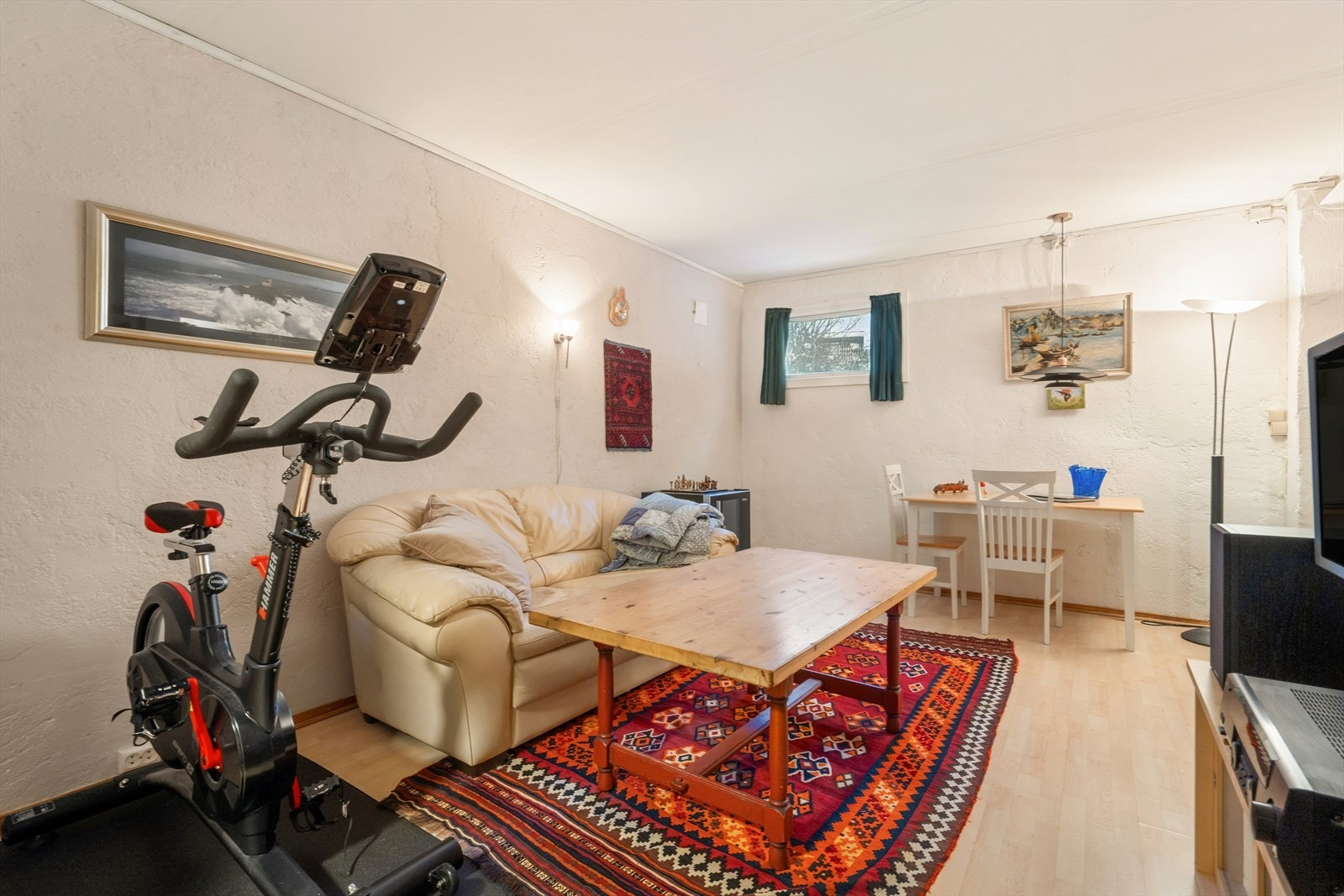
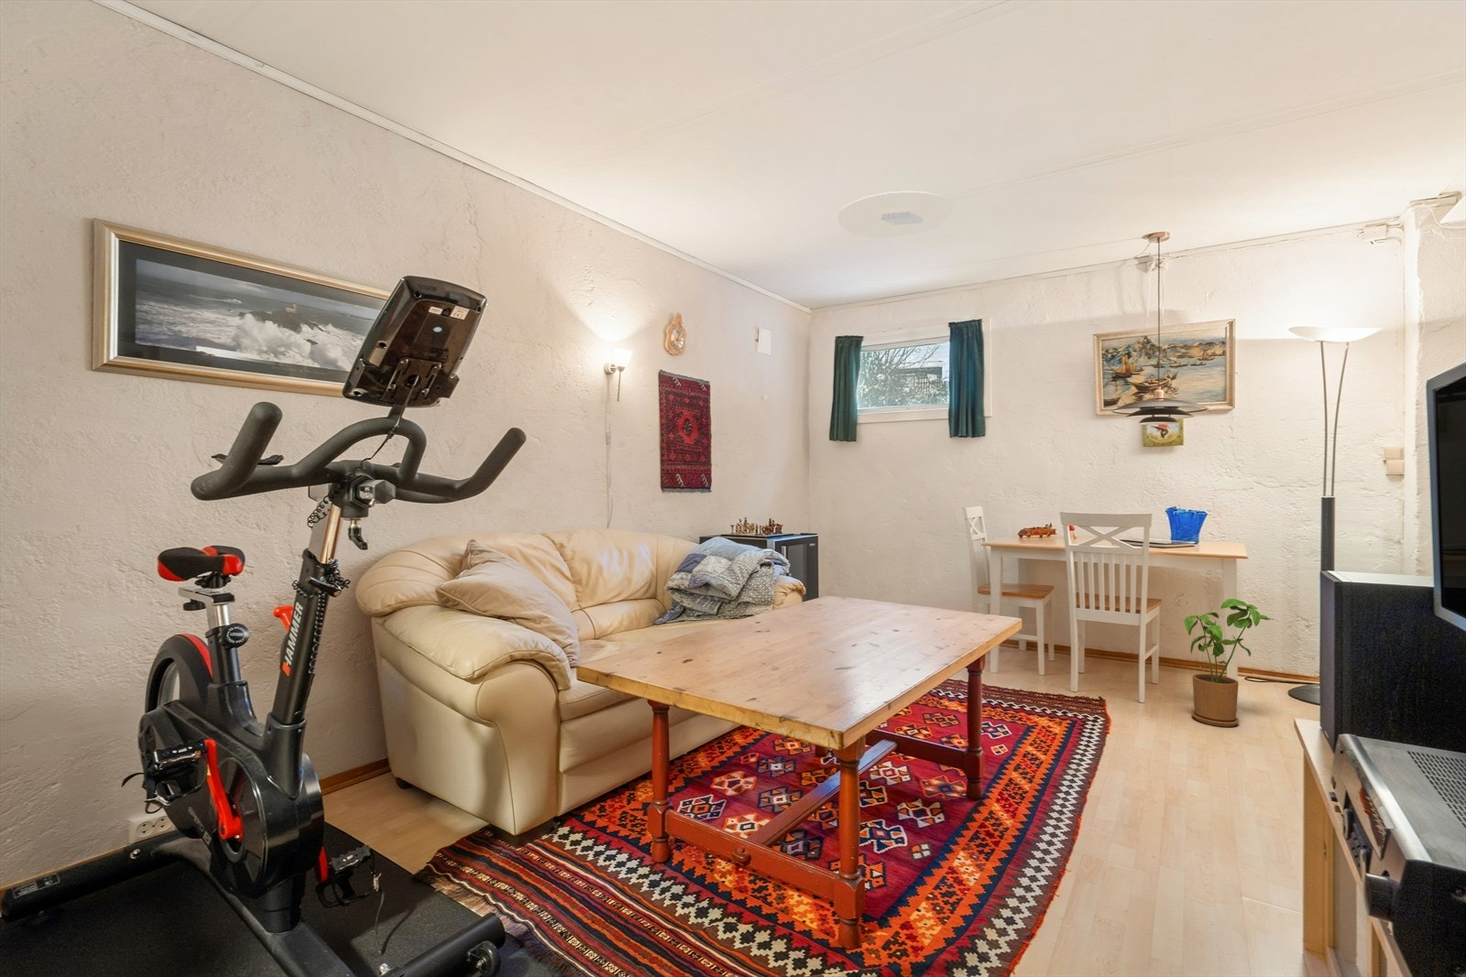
+ ceiling light [836,191,954,238]
+ house plant [1183,598,1275,728]
